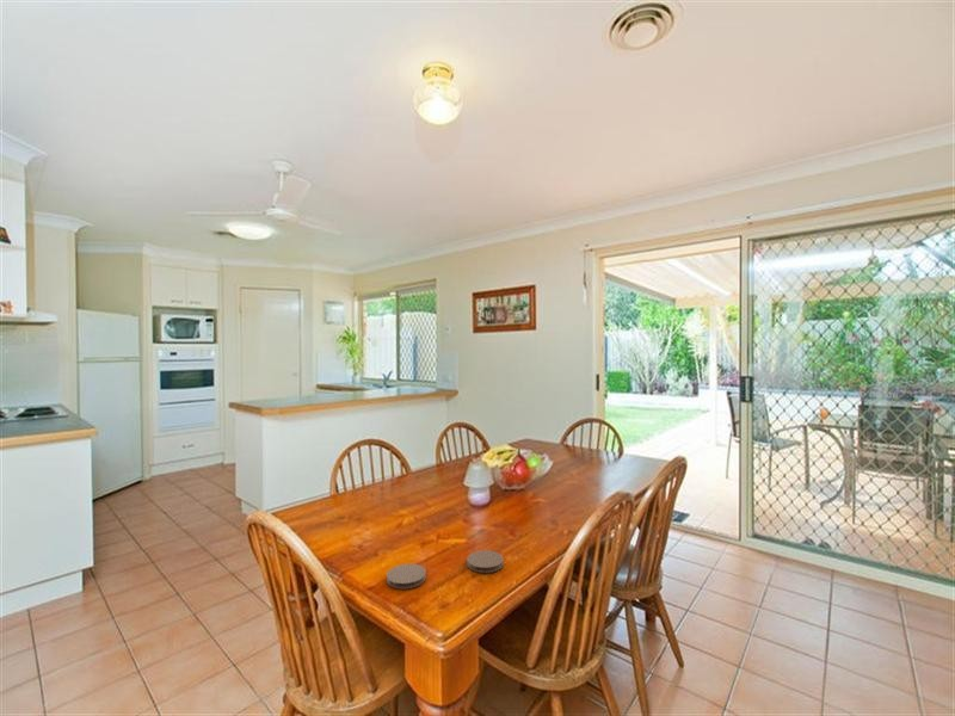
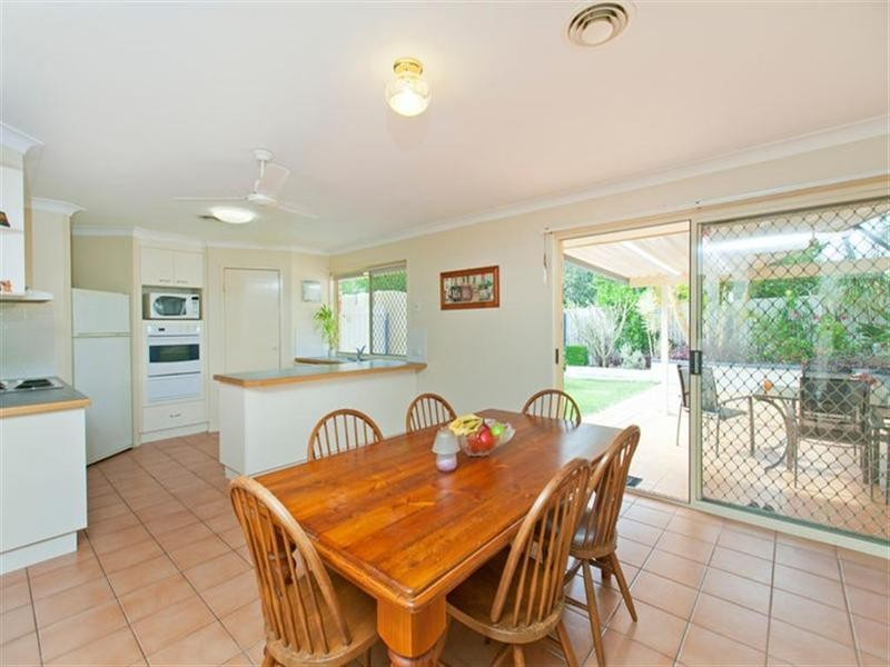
- coaster [466,549,505,574]
- coaster [386,562,427,591]
